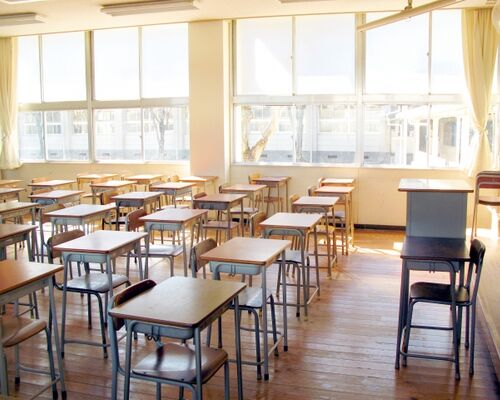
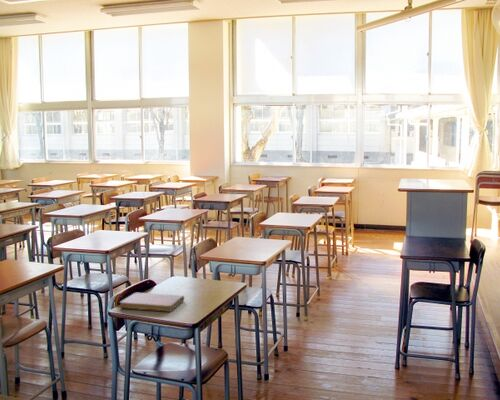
+ notebook [119,292,185,313]
